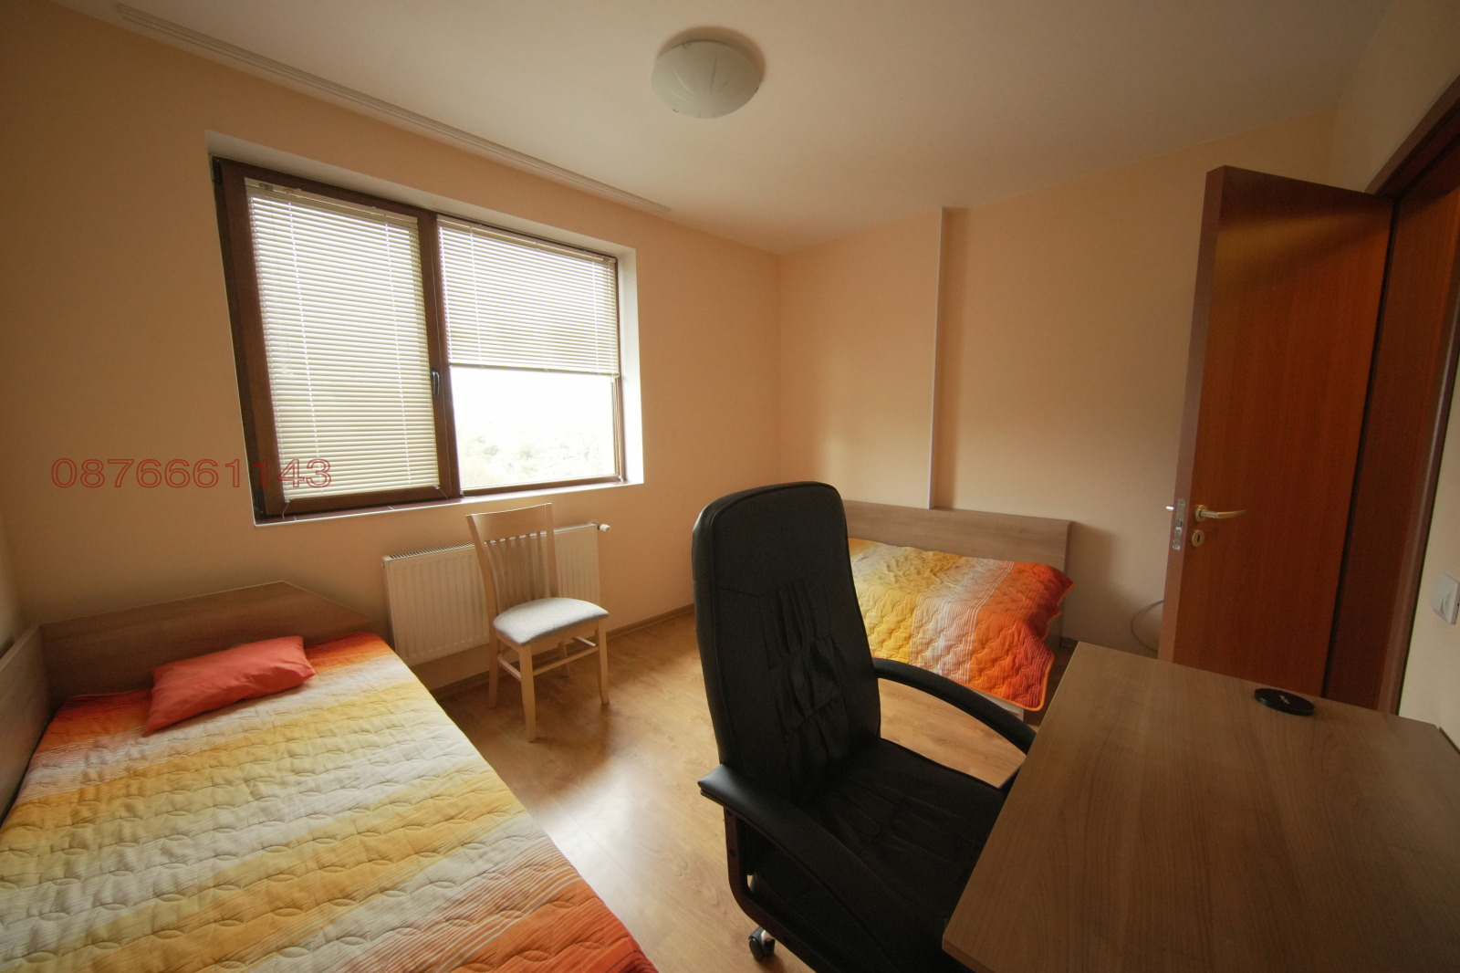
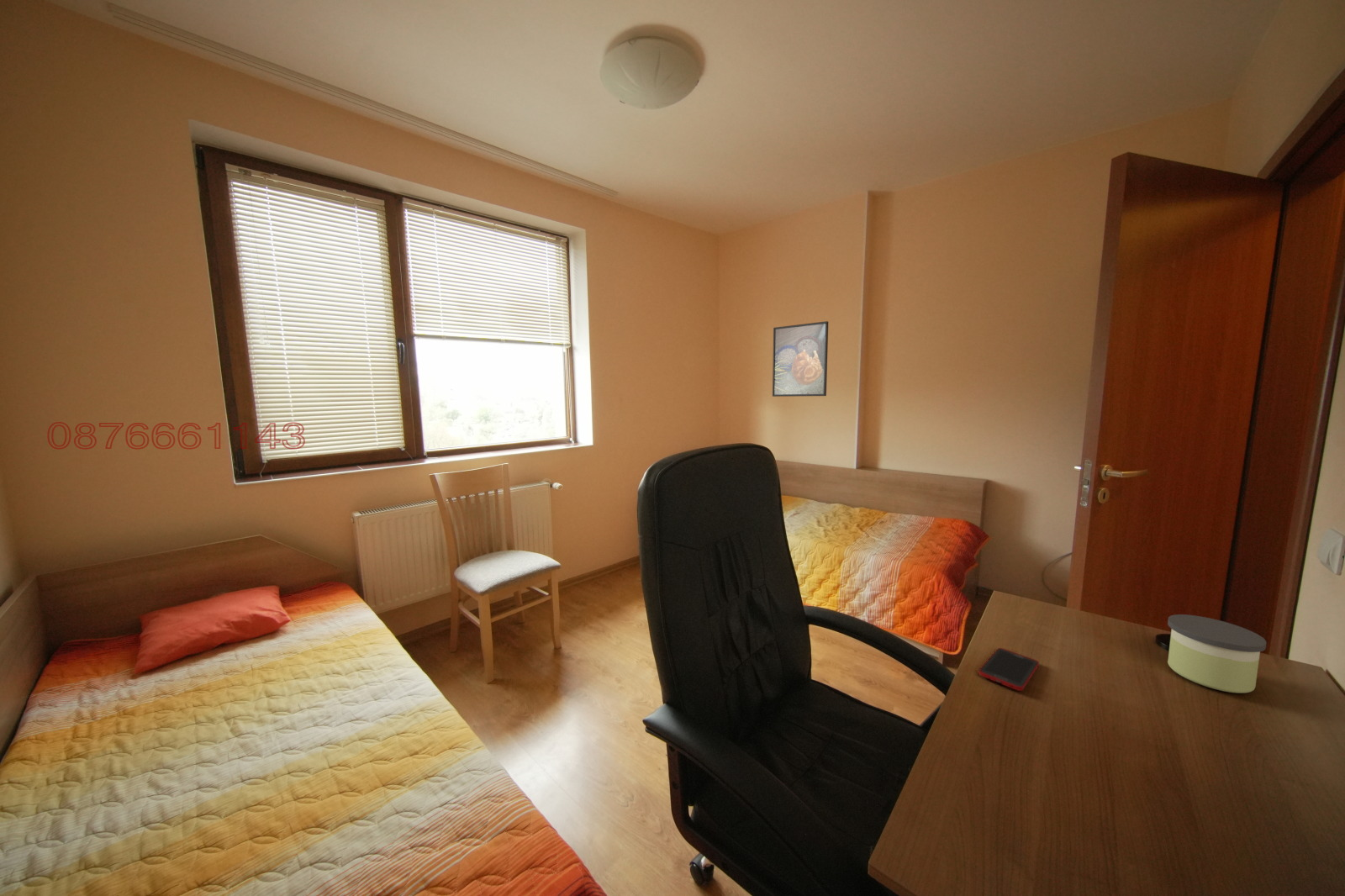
+ candle [1167,614,1268,694]
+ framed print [772,320,829,398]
+ cell phone [978,647,1040,692]
